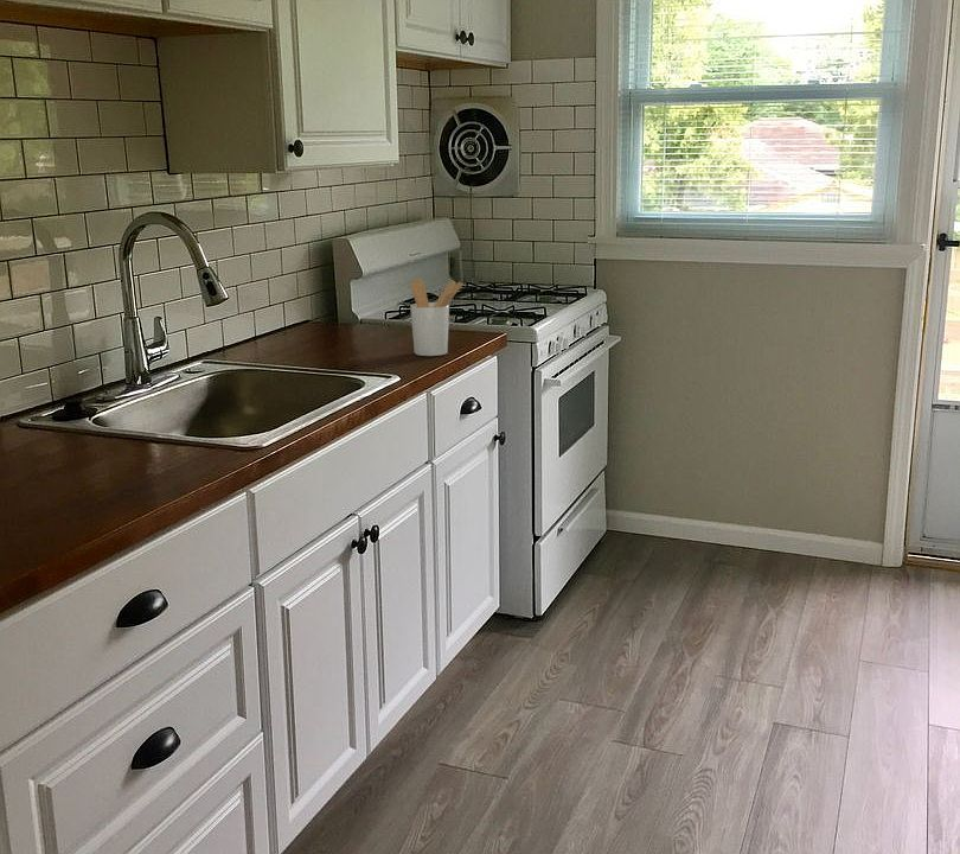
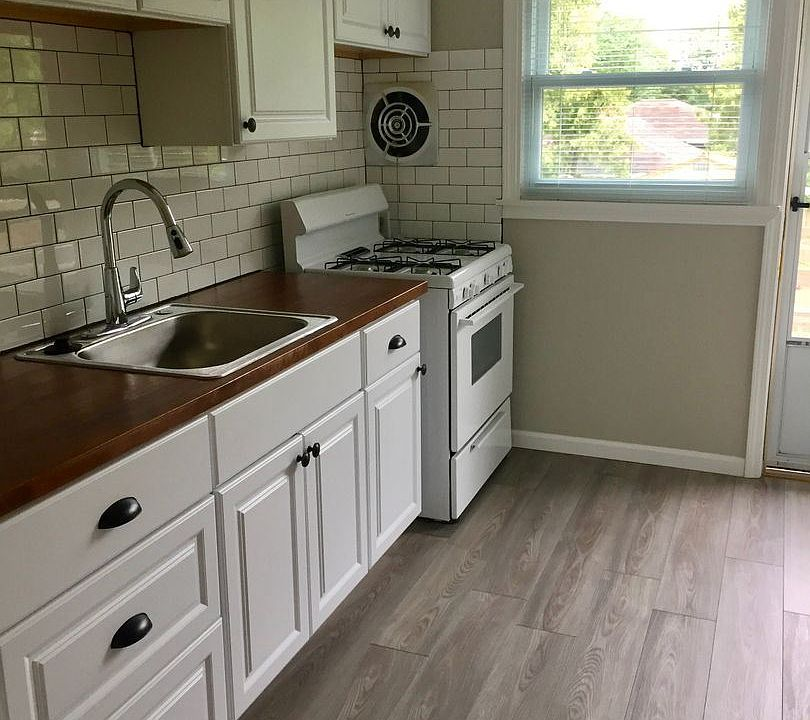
- utensil holder [409,279,465,357]
